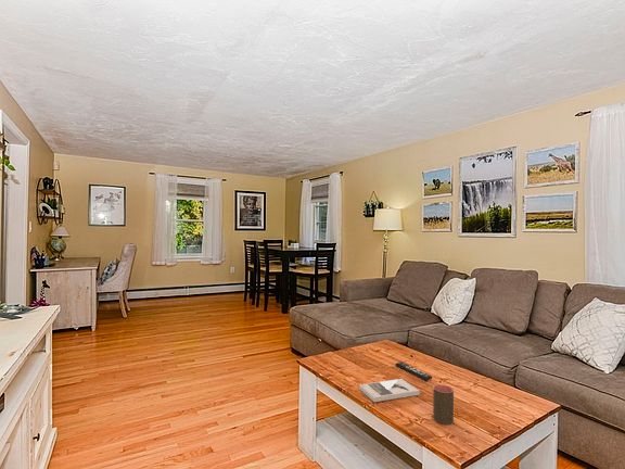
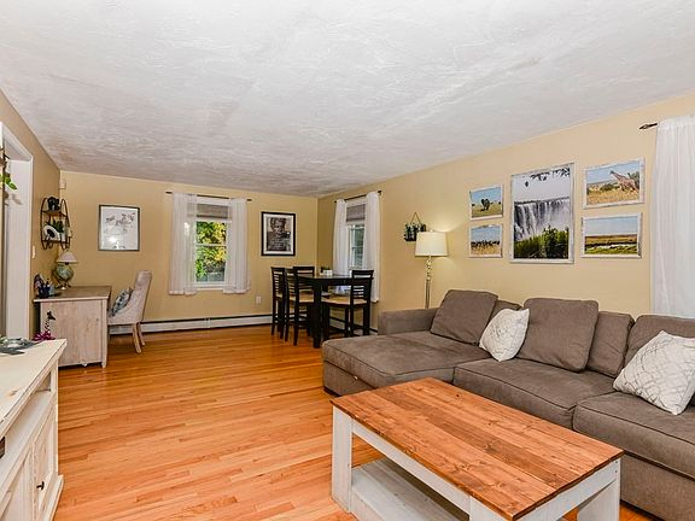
- cup [432,383,455,426]
- book [358,378,421,403]
- remote control [395,362,433,381]
